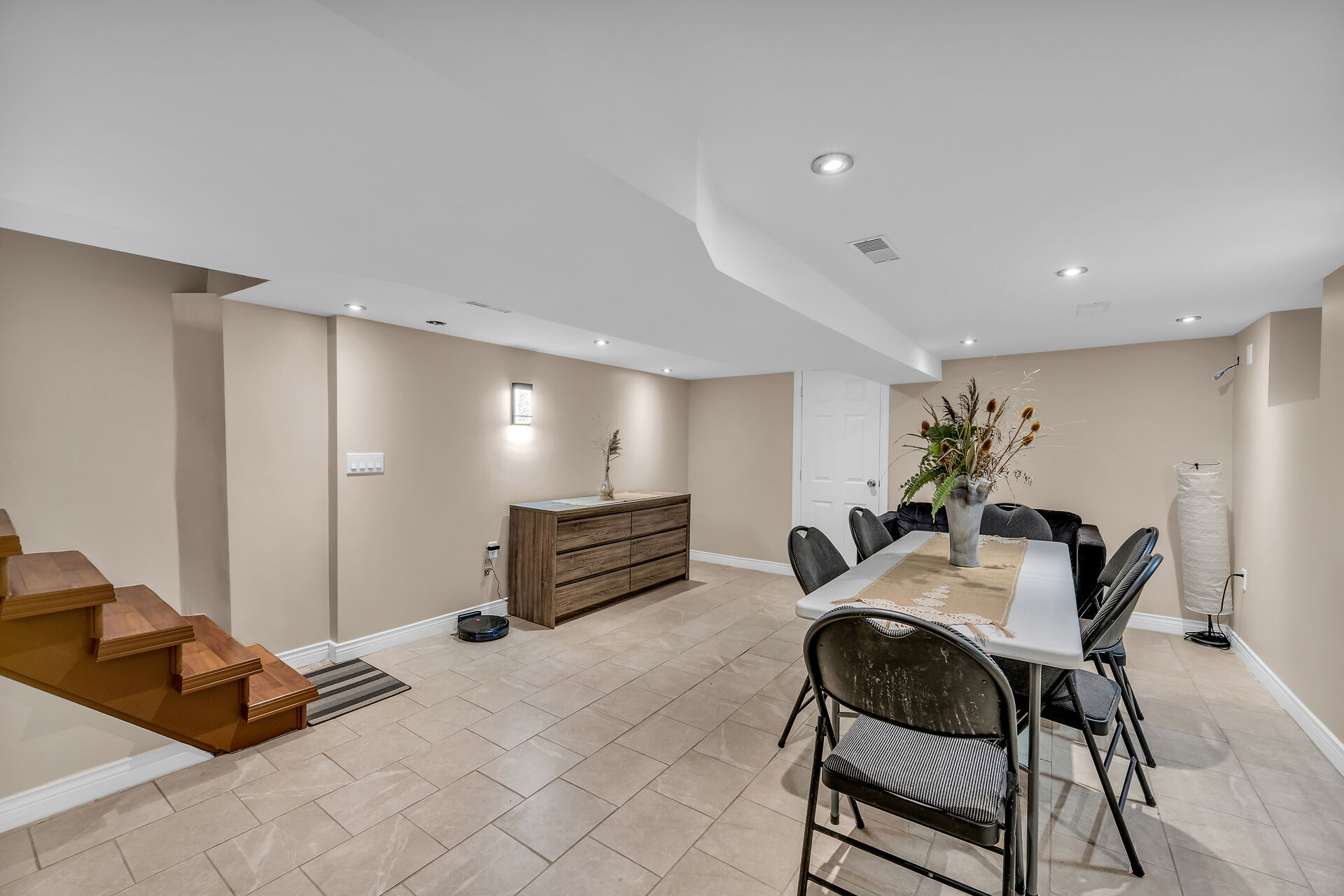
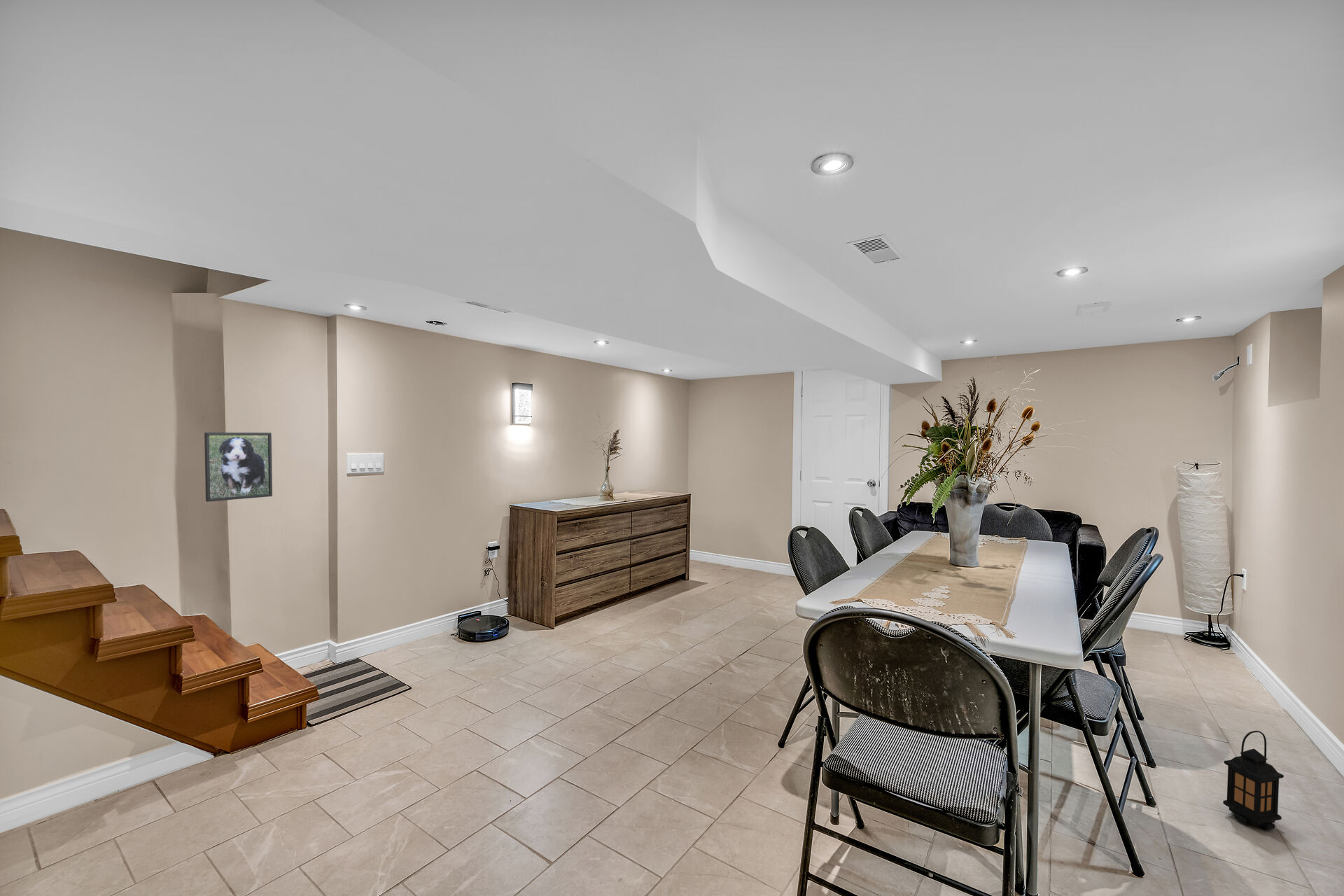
+ lantern [1222,730,1285,831]
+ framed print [204,432,273,503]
